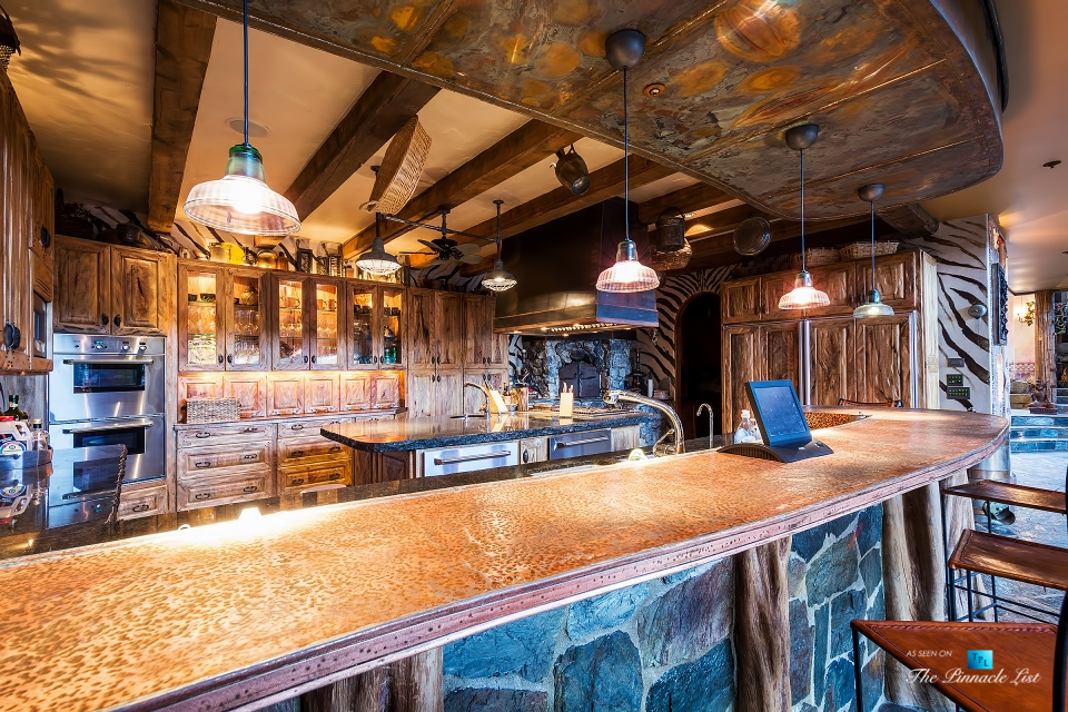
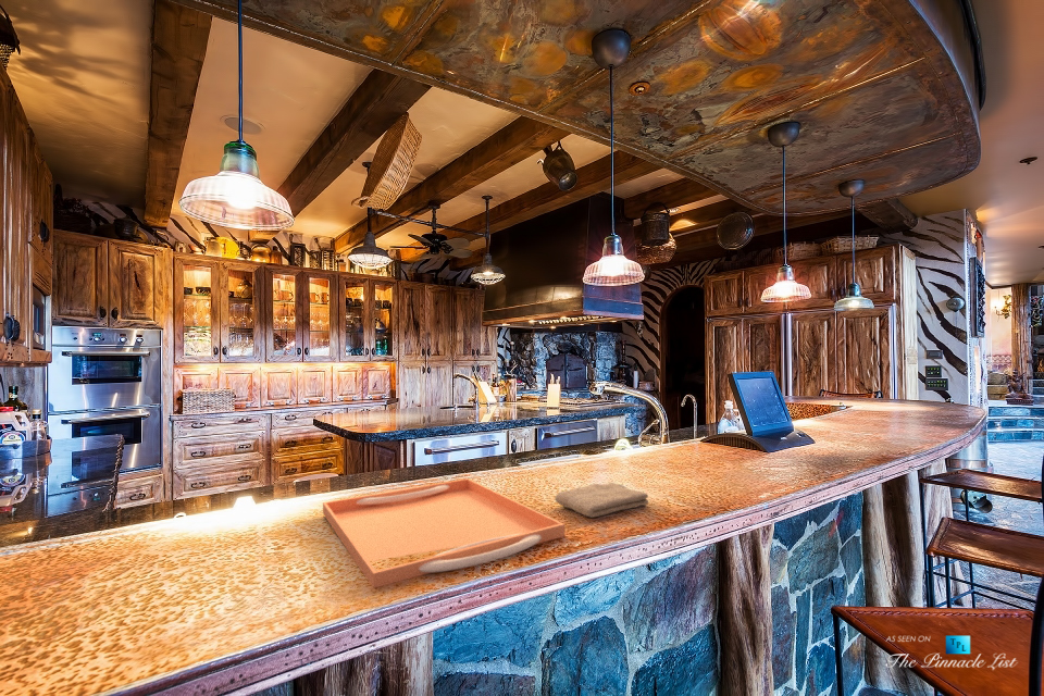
+ serving tray [322,477,566,589]
+ washcloth [554,482,649,519]
